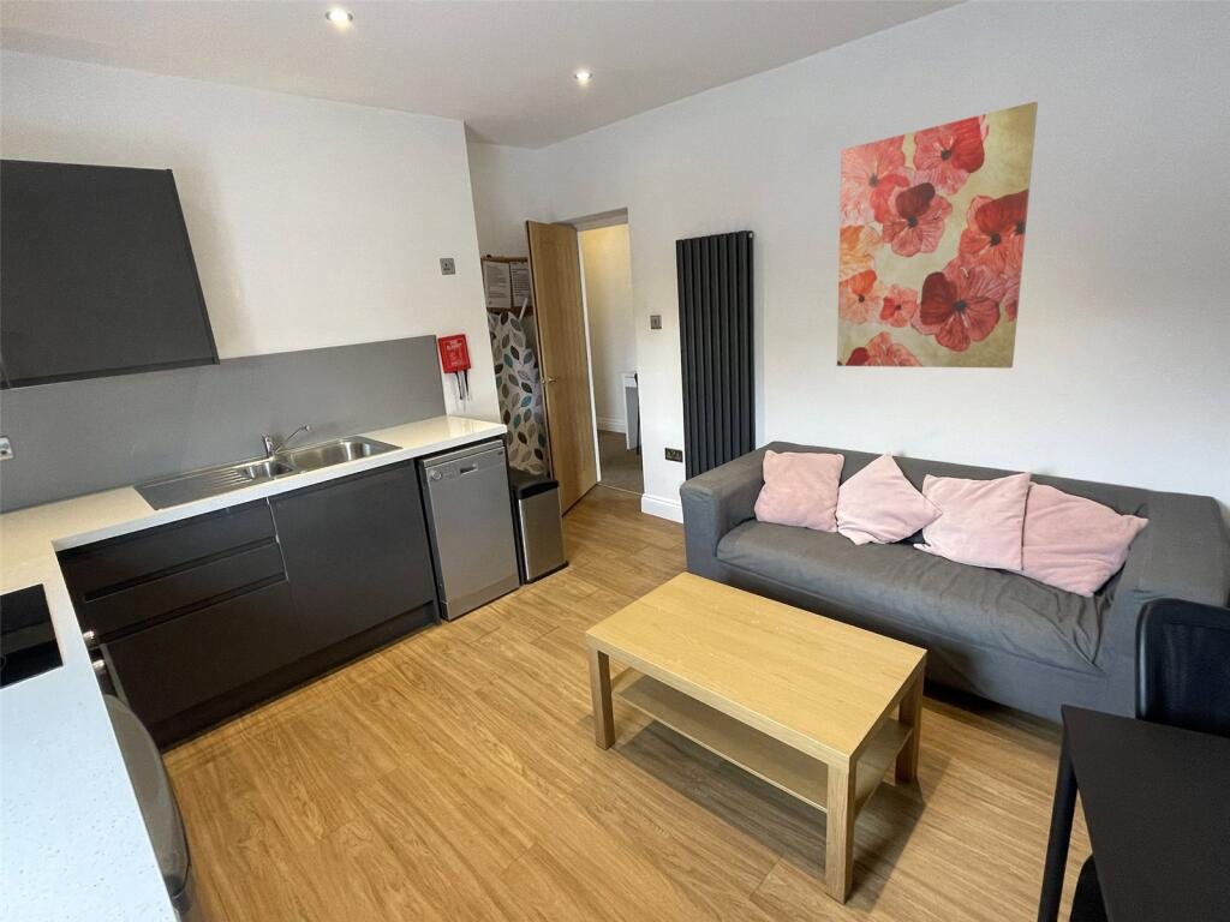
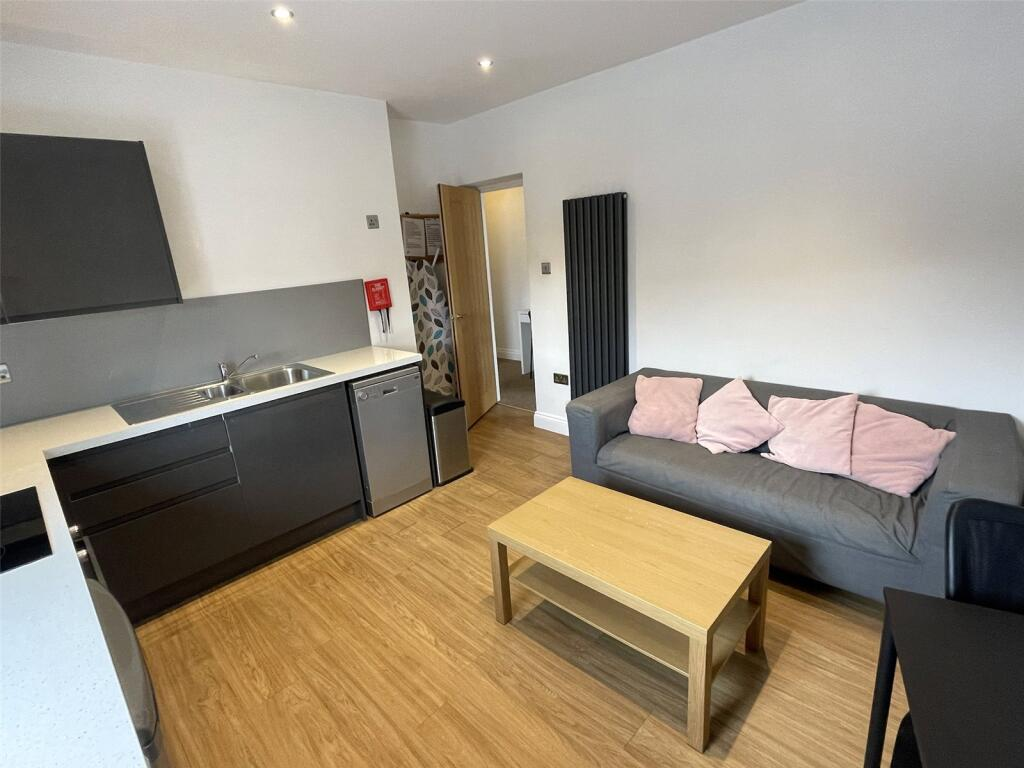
- wall art [836,101,1039,370]
